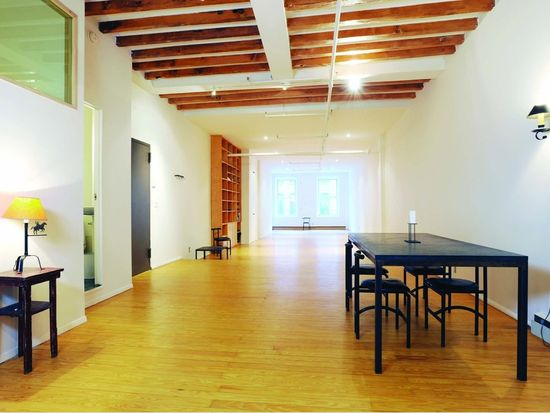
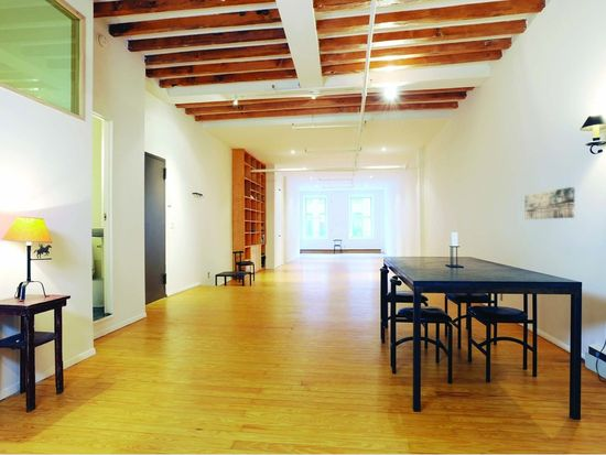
+ wall art [524,186,575,220]
